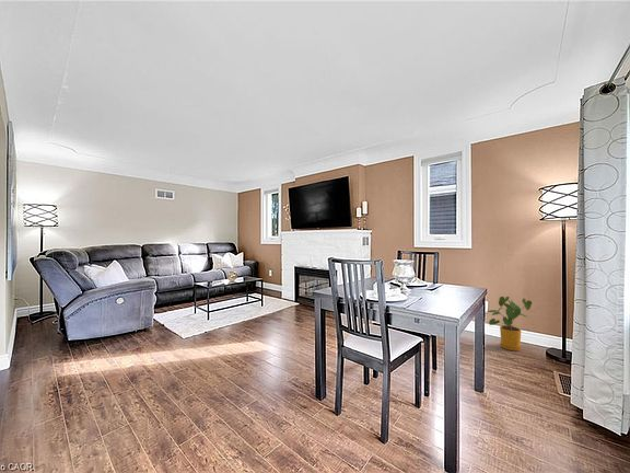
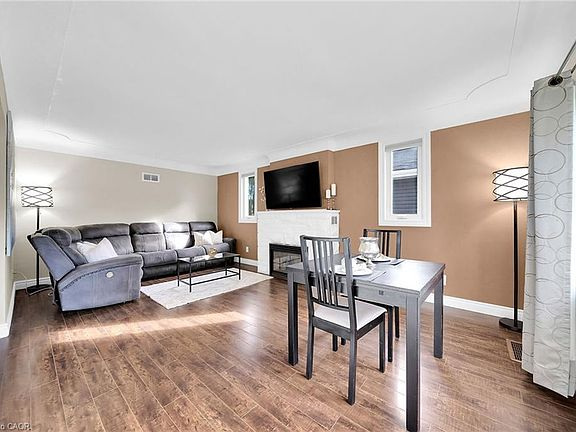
- house plant [486,296,533,351]
